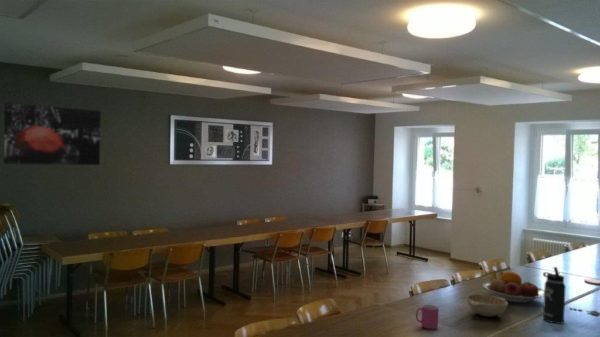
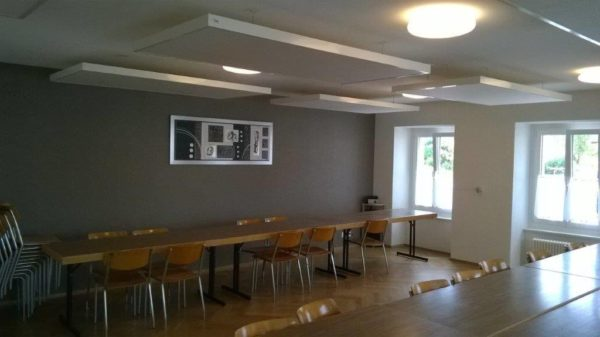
- thermos bottle [542,266,567,324]
- jar [569,278,600,316]
- decorative bowl [466,293,509,318]
- mug [415,304,440,330]
- wall art [3,102,102,166]
- fruit bowl [482,269,544,304]
